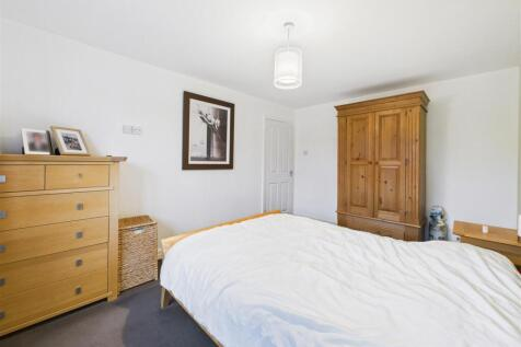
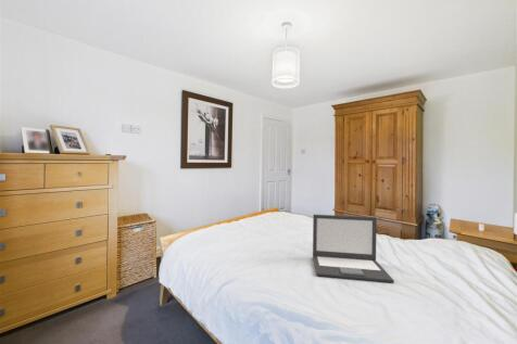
+ laptop [312,214,395,283]
